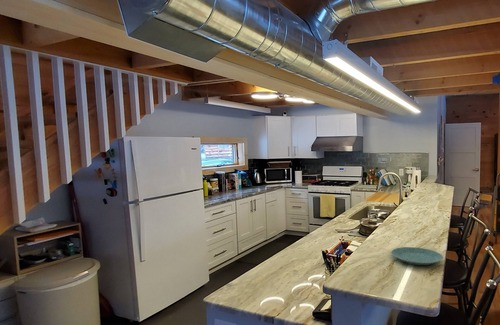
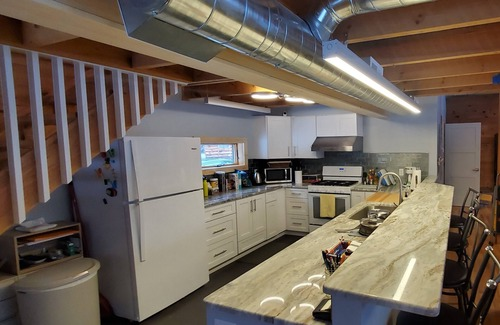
- plate [390,246,444,266]
